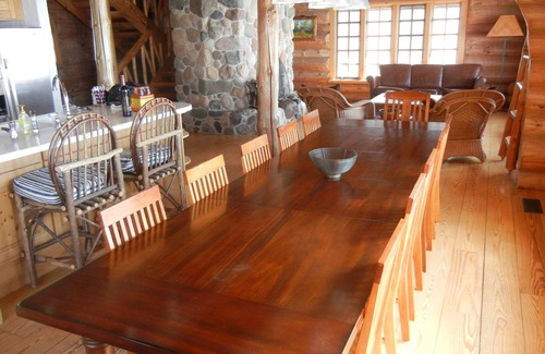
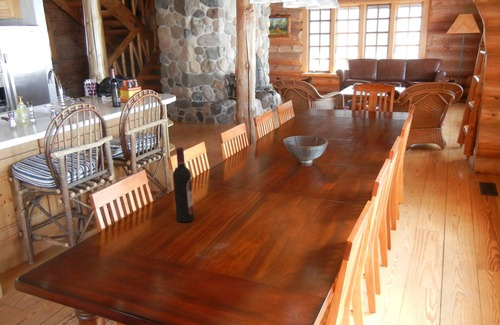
+ wine bottle [172,146,195,223]
